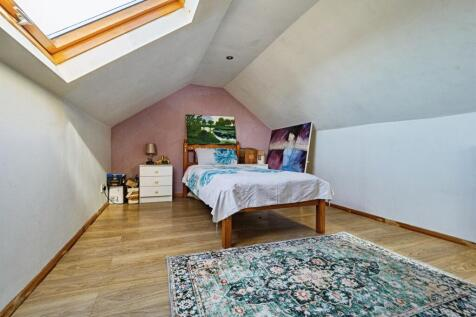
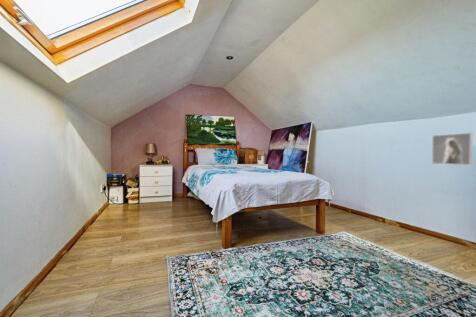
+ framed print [431,132,473,166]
